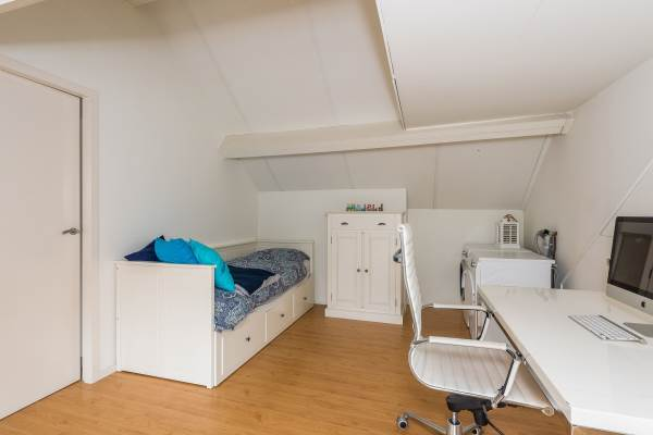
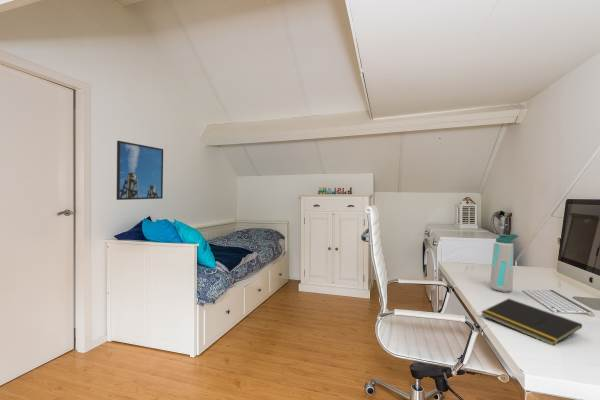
+ water bottle [489,233,520,293]
+ notepad [480,298,583,347]
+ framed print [116,140,164,201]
